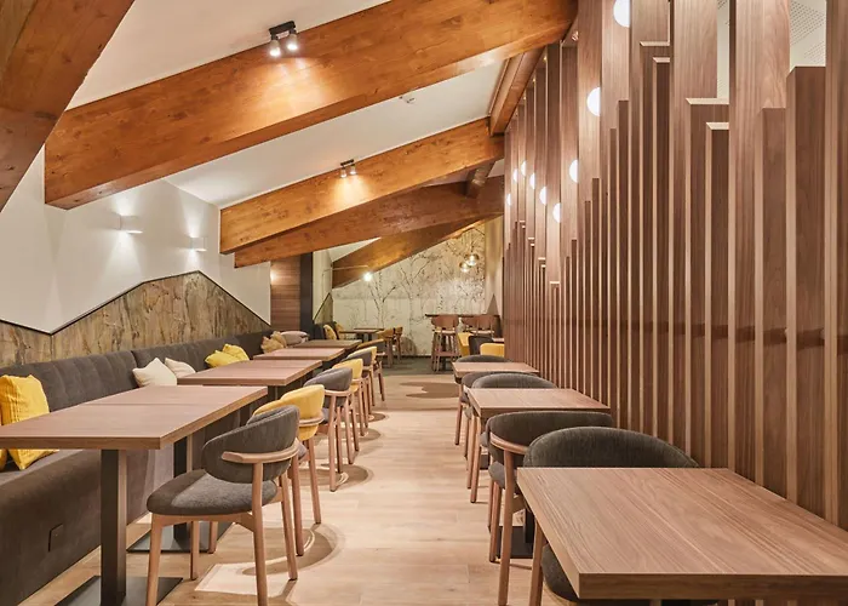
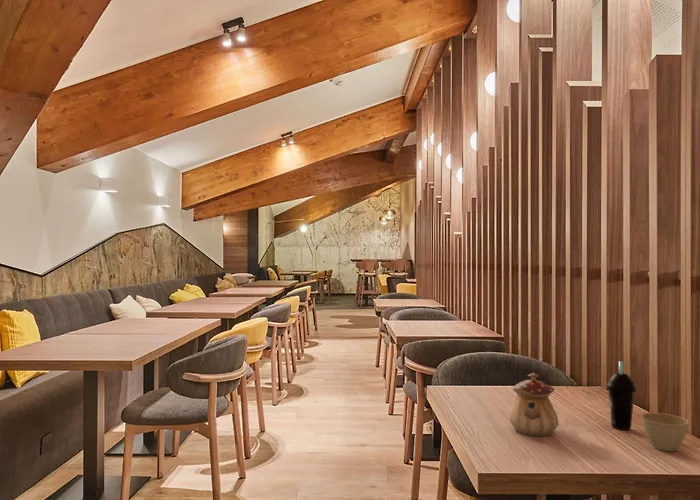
+ flower pot [640,412,690,452]
+ cup [605,360,638,431]
+ teapot [508,372,559,437]
